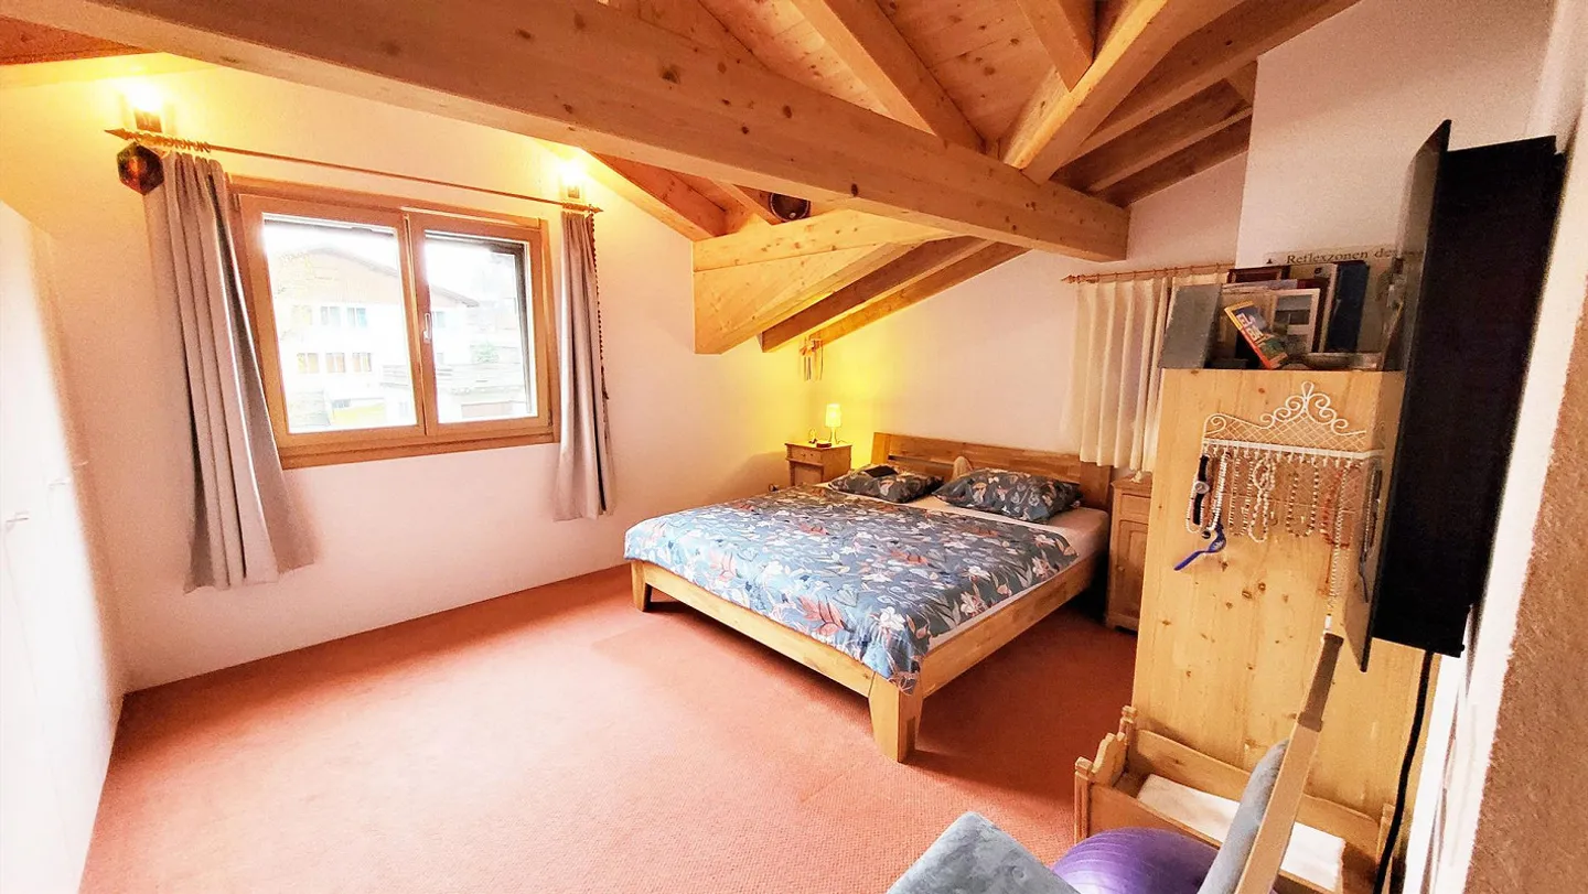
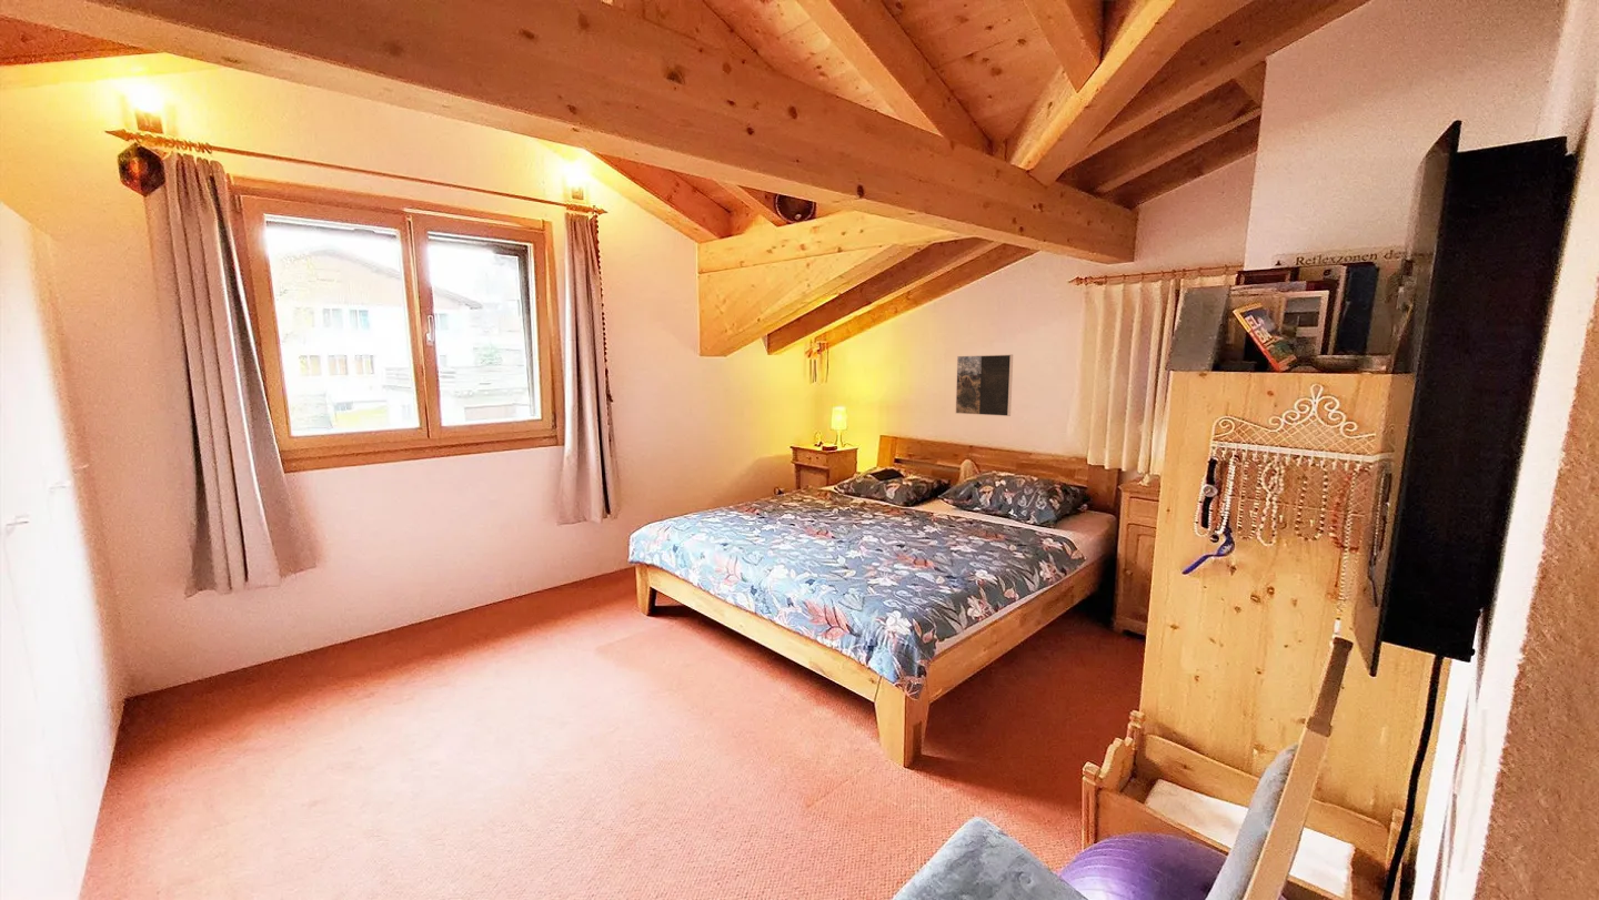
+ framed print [955,354,1014,417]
